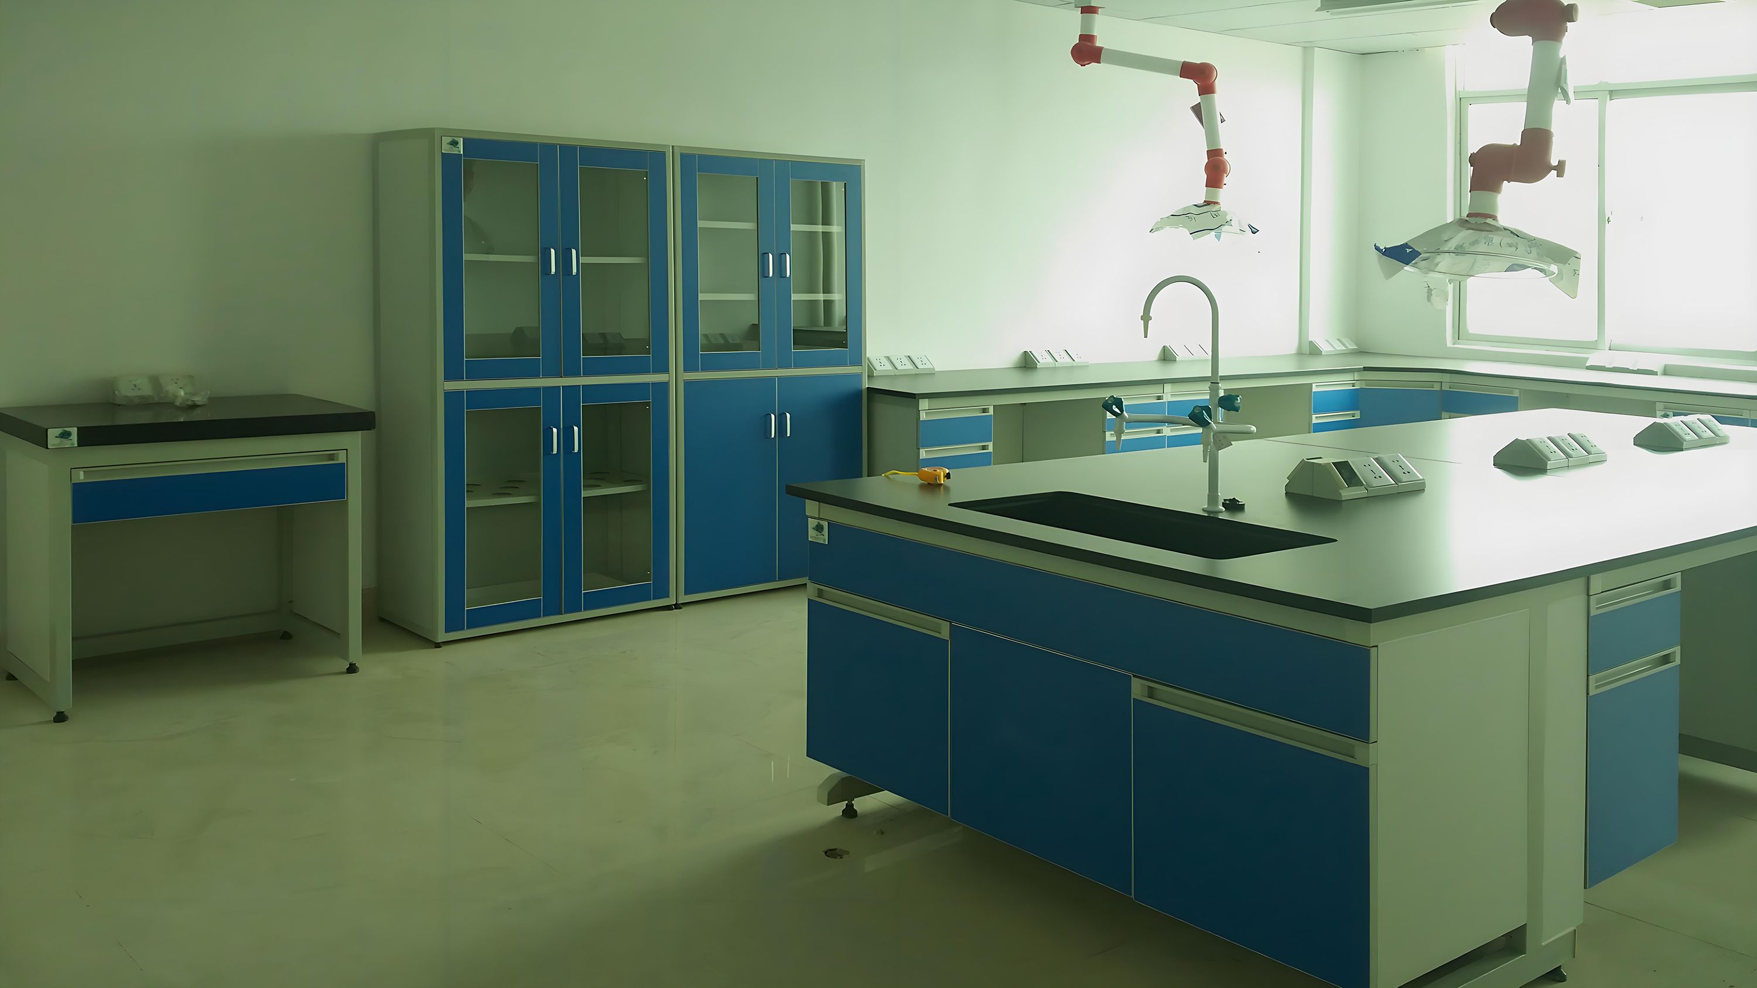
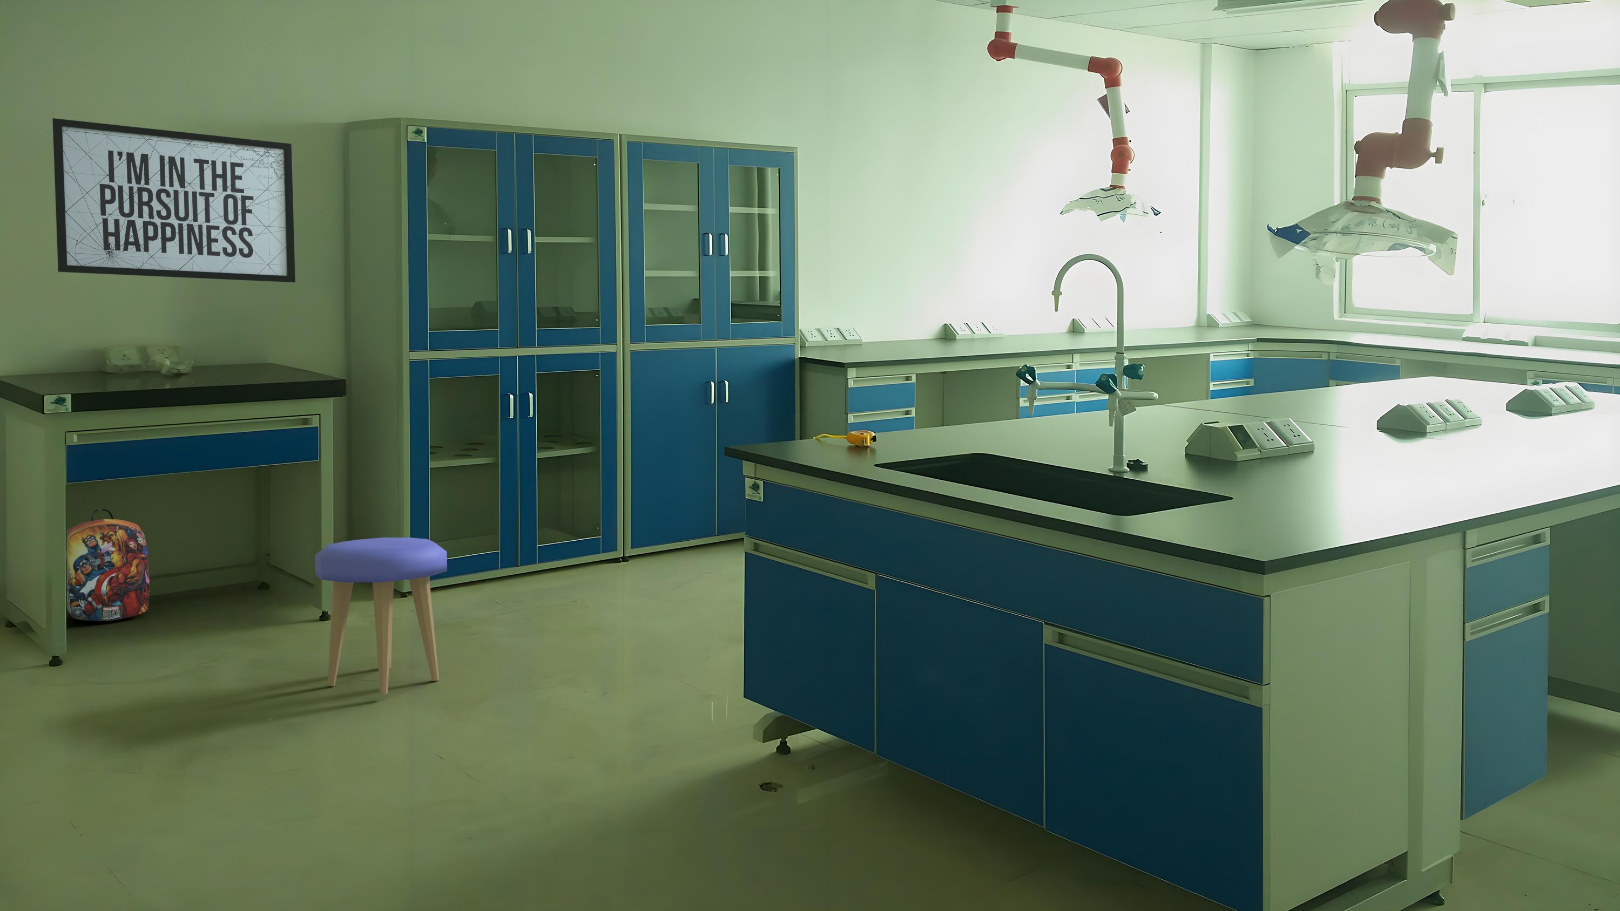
+ mirror [52,118,296,284]
+ stool [314,537,447,695]
+ backpack [67,508,150,622]
